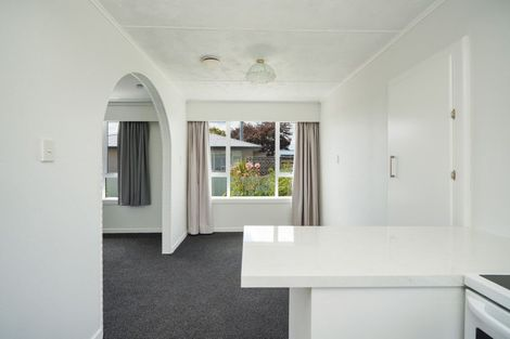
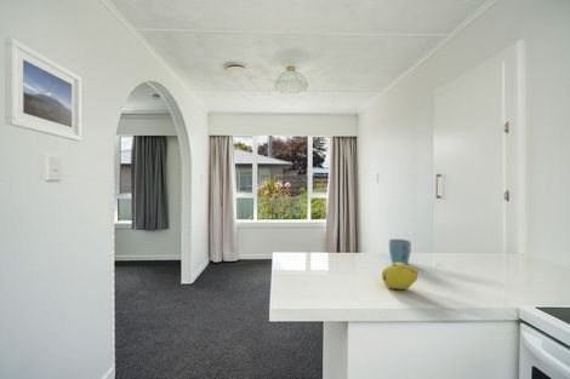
+ mug [388,237,412,265]
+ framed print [4,36,82,143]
+ fruit [381,263,420,291]
